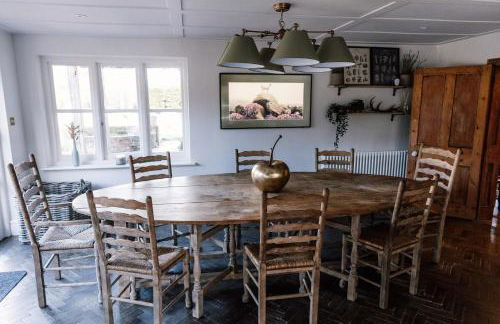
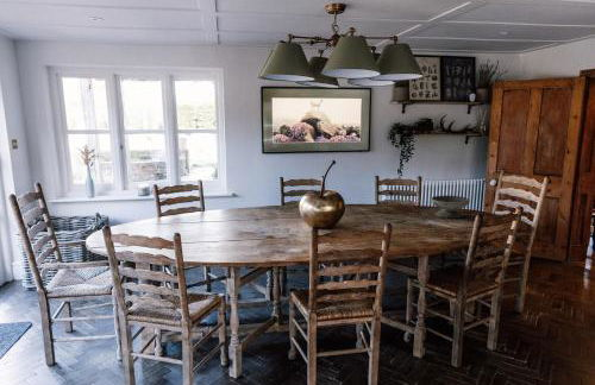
+ decorative bowl [430,195,471,219]
